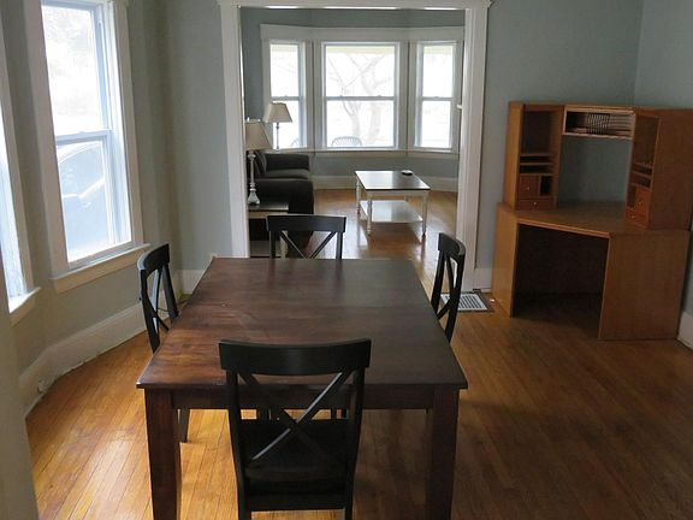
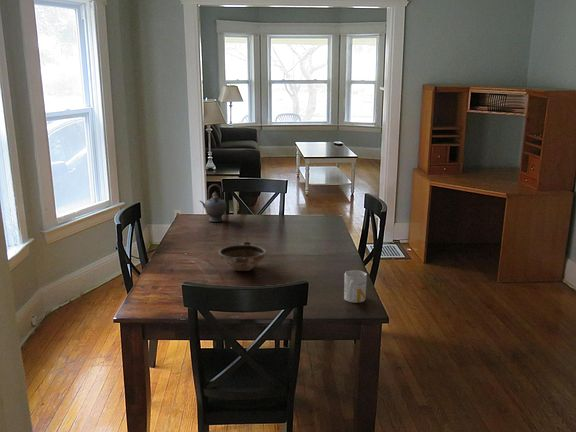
+ bowl [217,240,267,272]
+ teapot [199,183,227,223]
+ mug [343,269,368,304]
